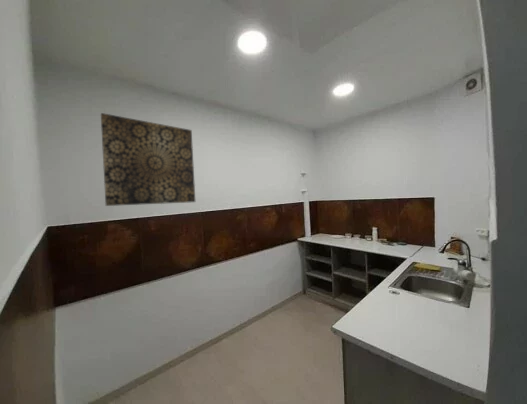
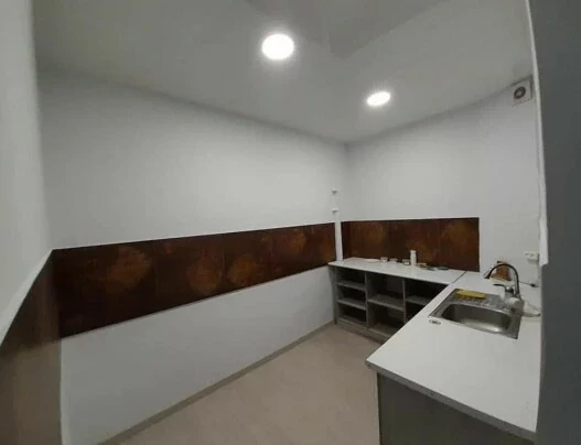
- wall art [100,112,196,207]
